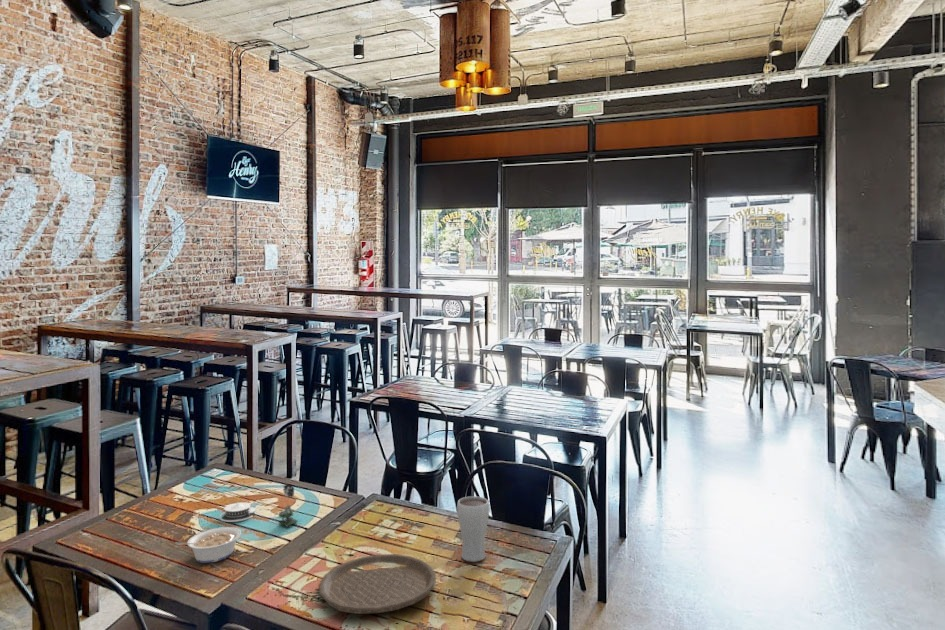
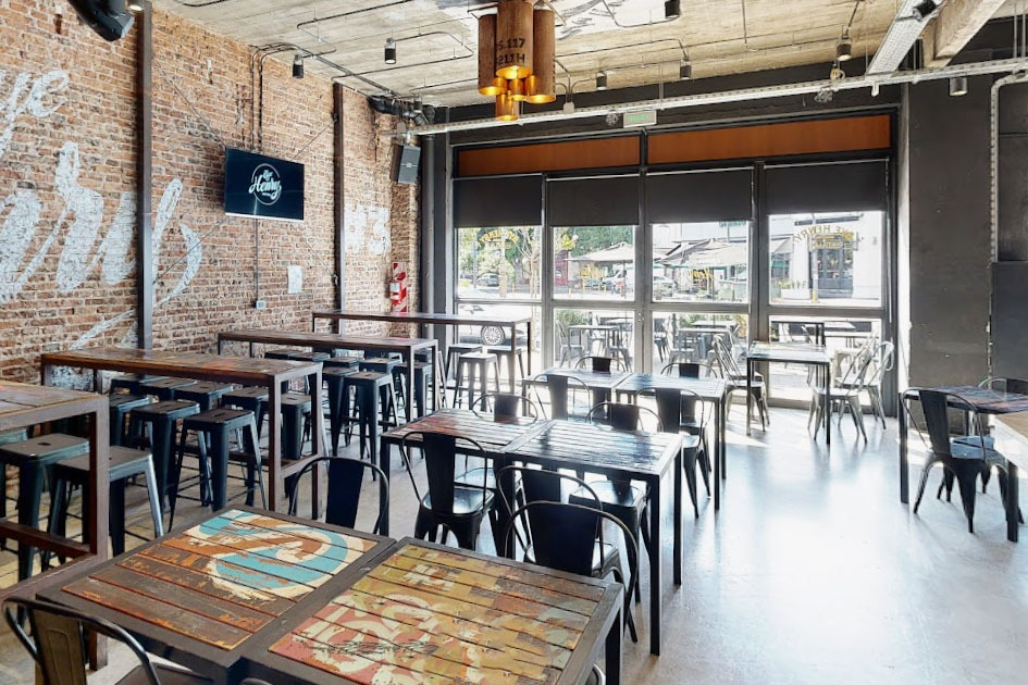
- legume [174,526,242,564]
- plate [318,553,437,615]
- flower [277,483,299,528]
- architectural model [219,500,256,523]
- drinking glass [456,495,490,563]
